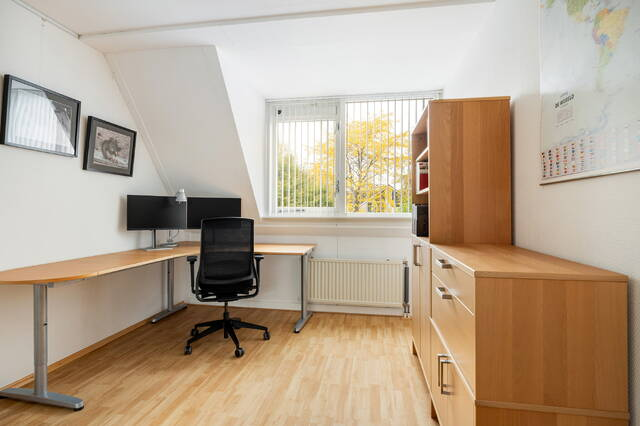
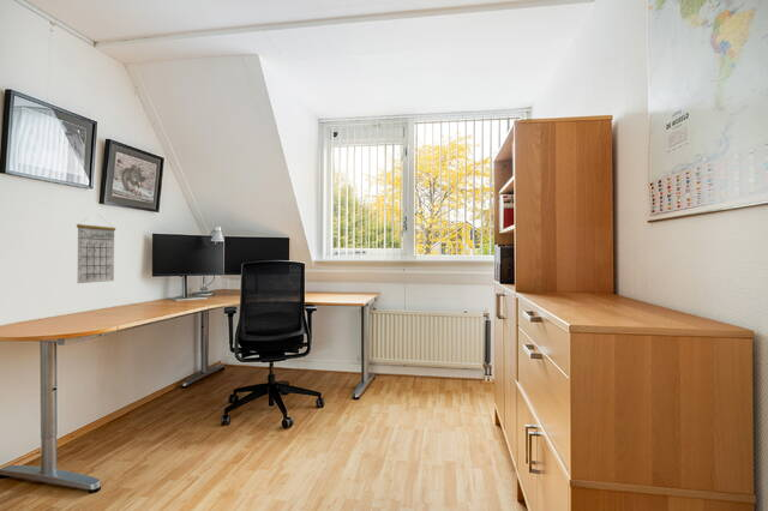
+ calendar [76,215,116,284]
